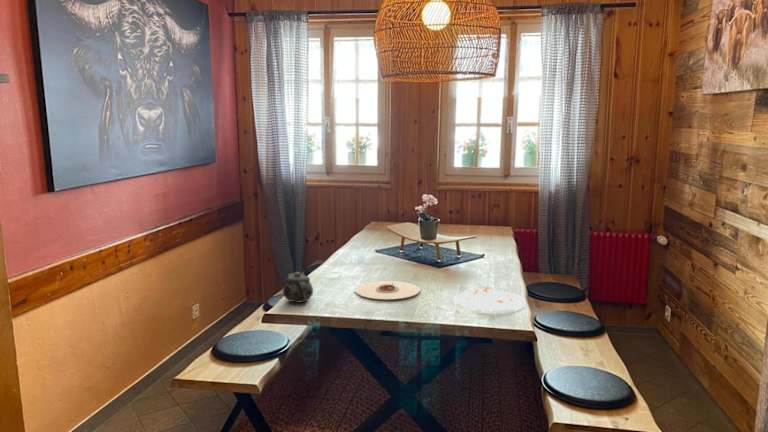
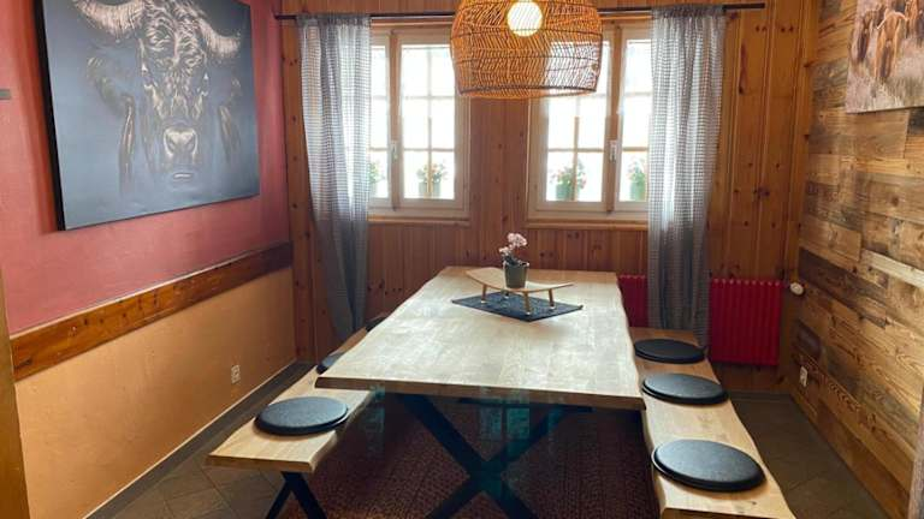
- plate [453,281,526,312]
- plate [354,280,421,300]
- chinaware [282,271,314,304]
